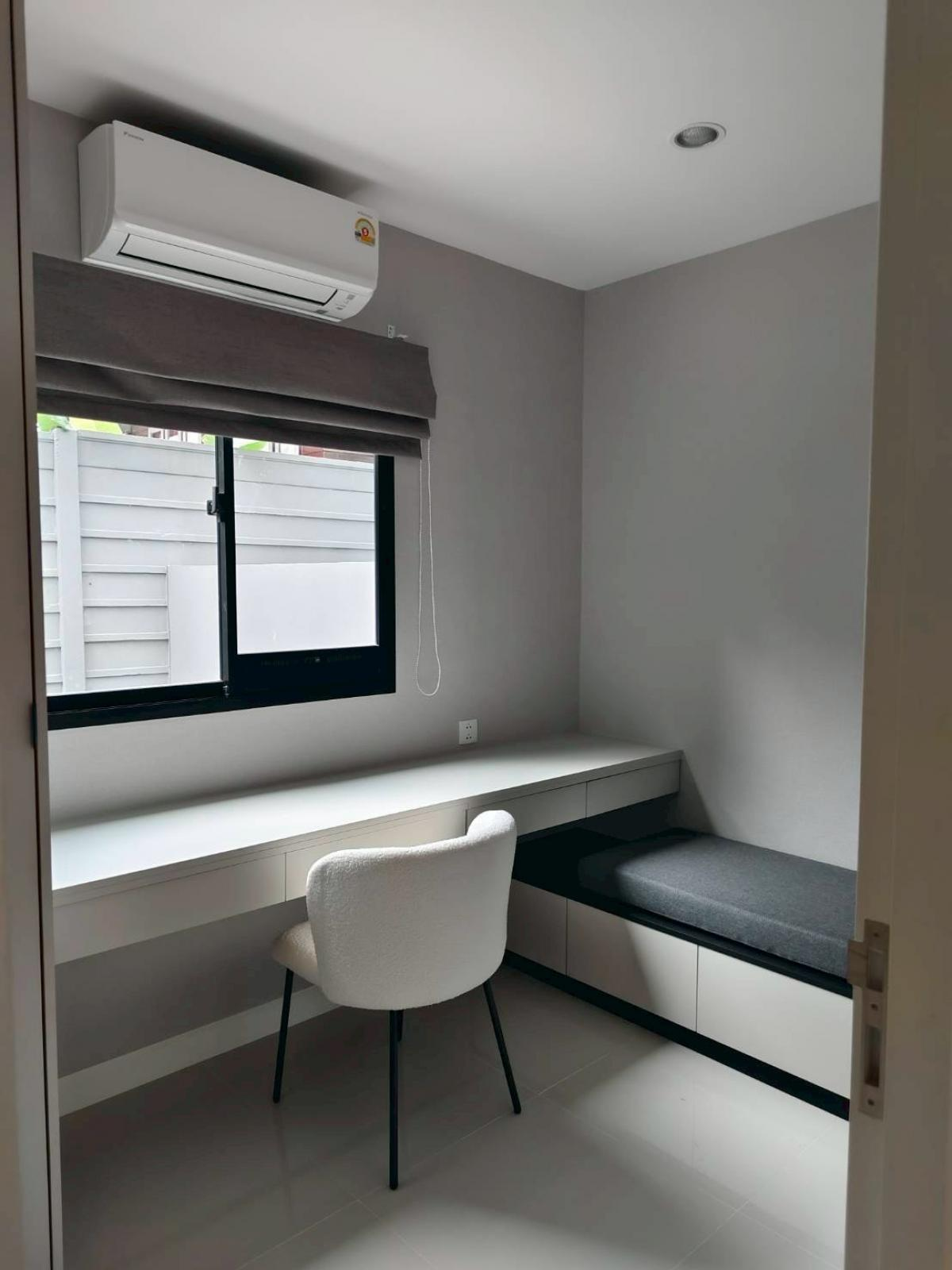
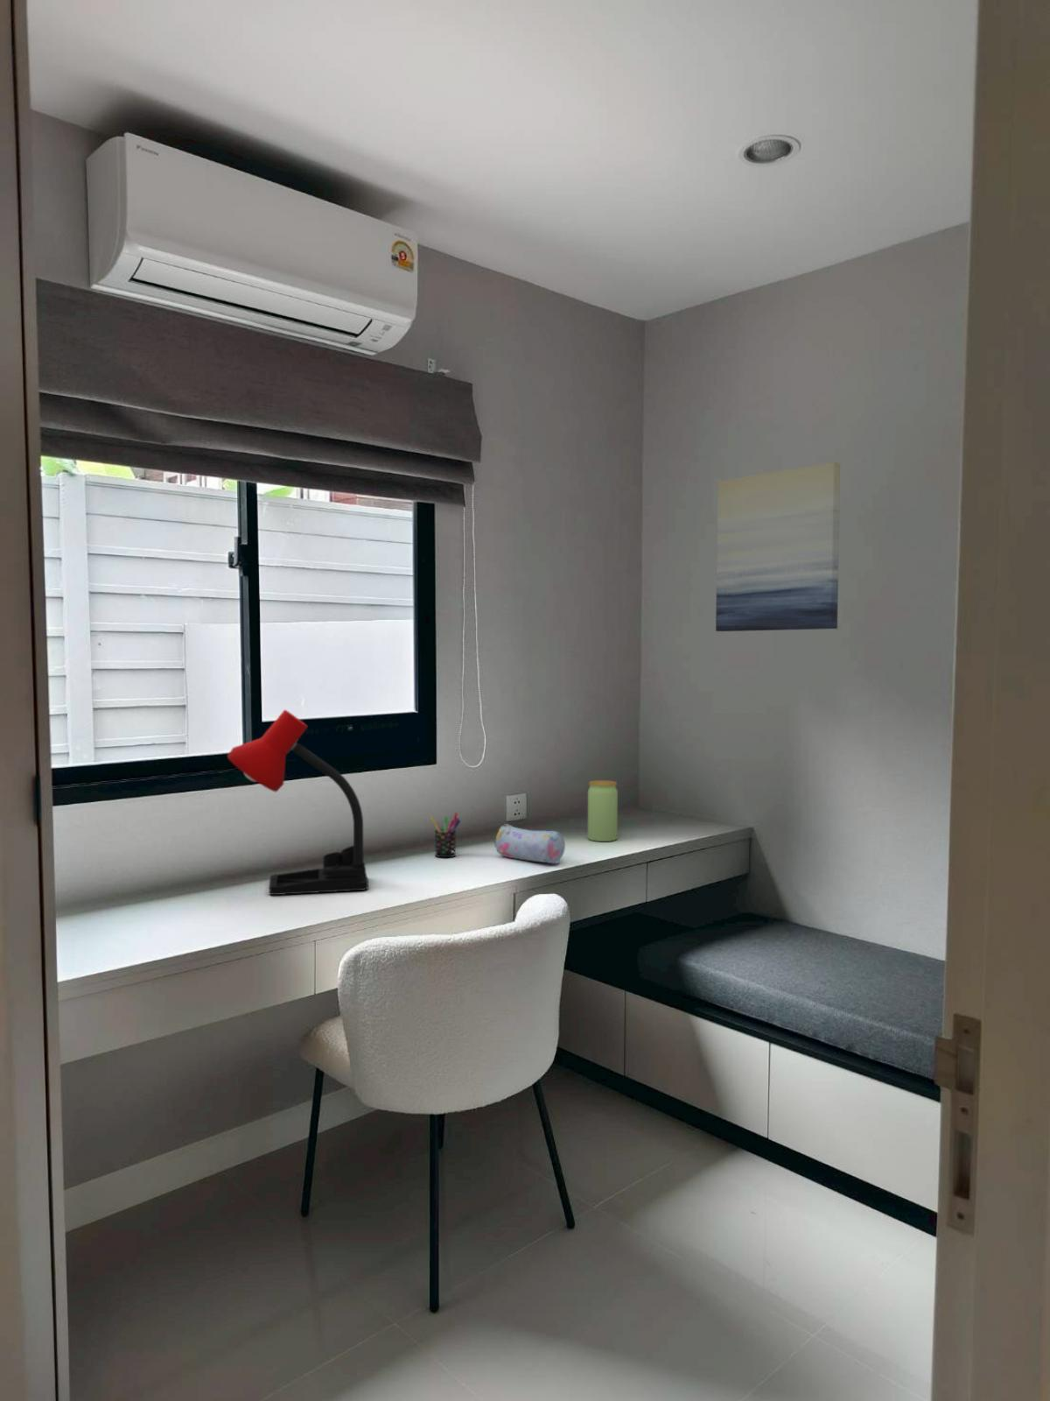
+ wall art [715,461,840,632]
+ jar [587,779,619,843]
+ desk lamp [226,708,369,896]
+ pencil case [493,823,566,864]
+ pen holder [430,812,461,858]
